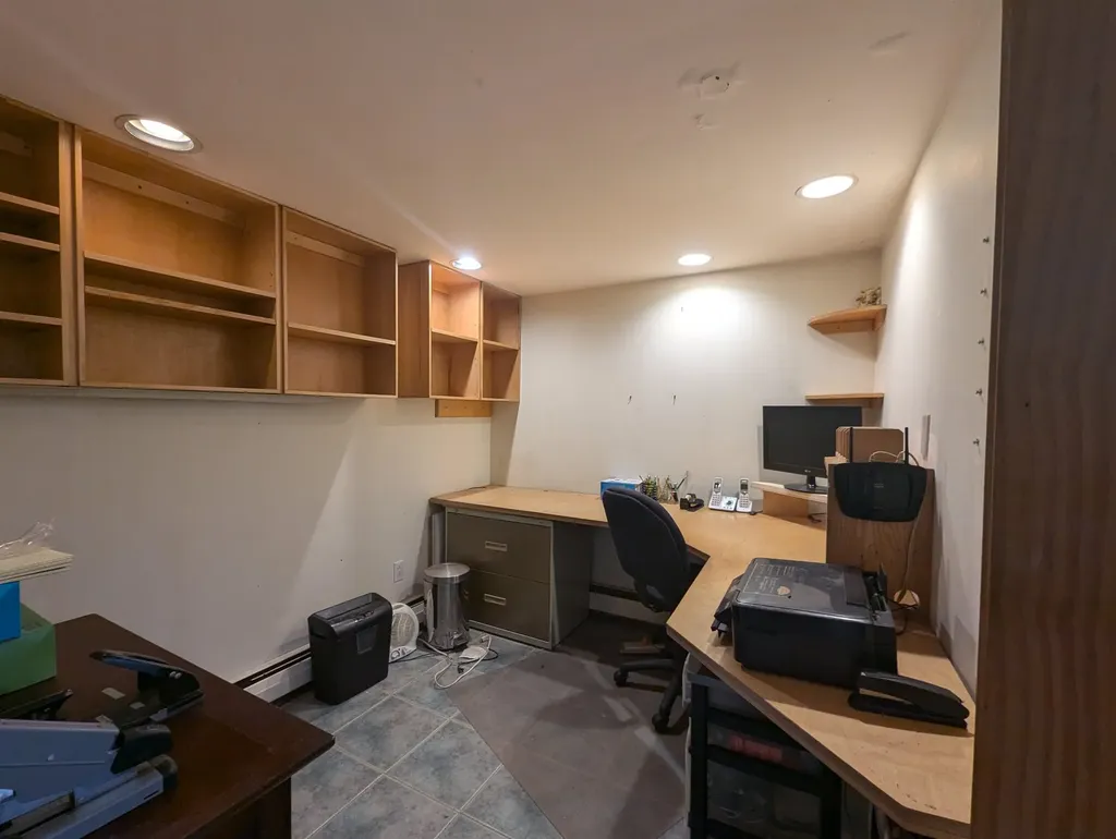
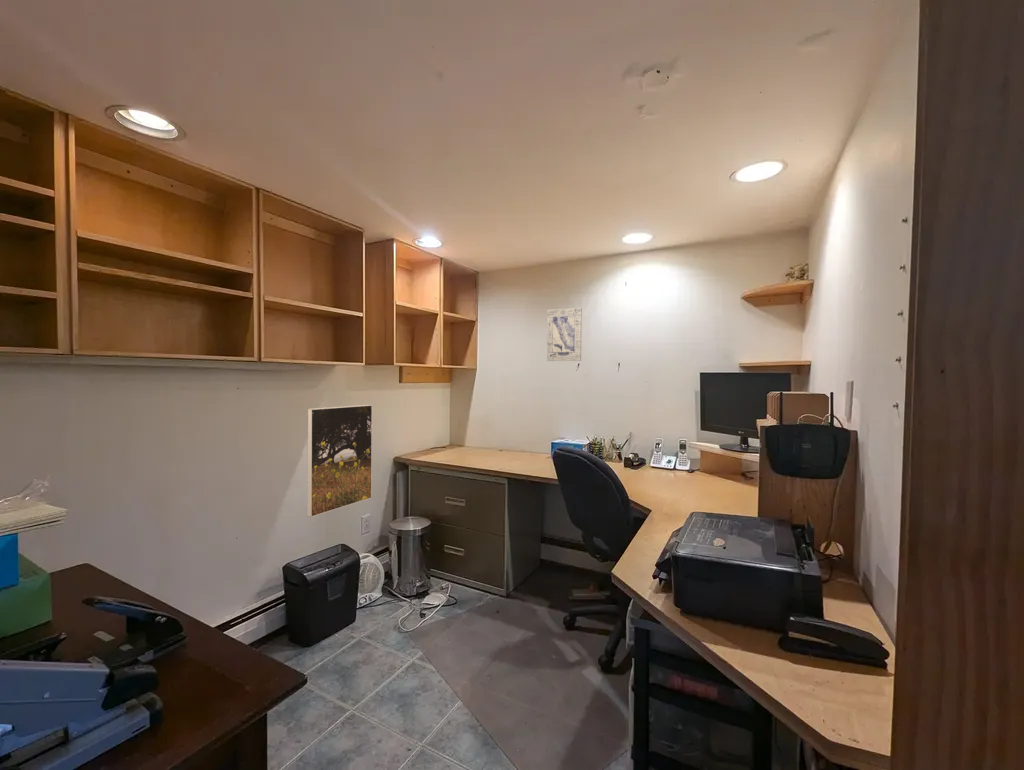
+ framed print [306,404,373,518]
+ wall art [546,307,583,362]
